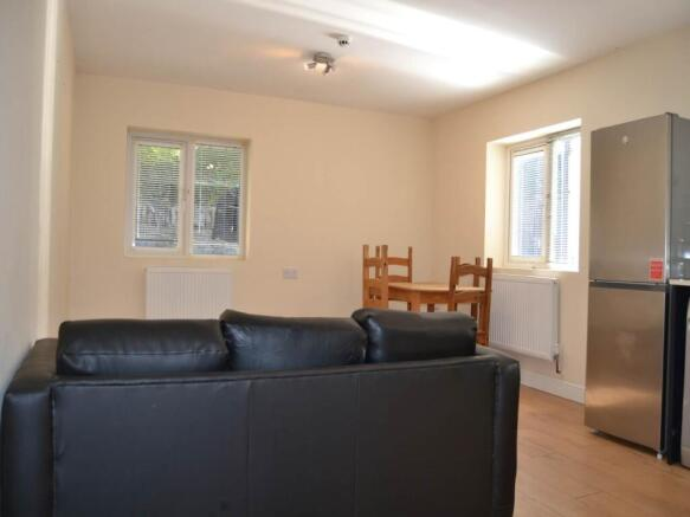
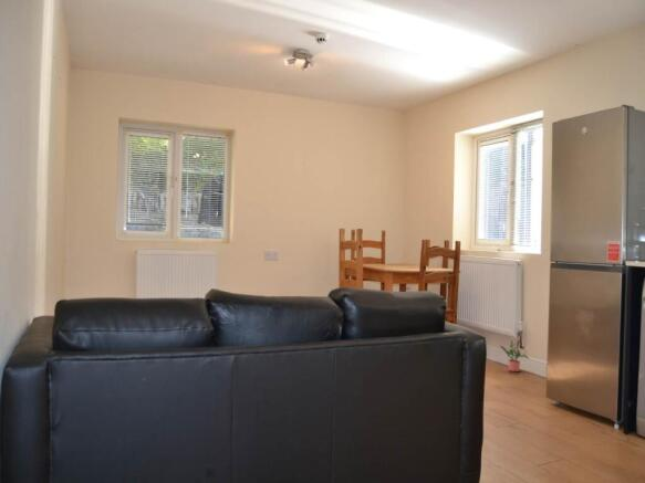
+ potted plant [499,339,530,372]
